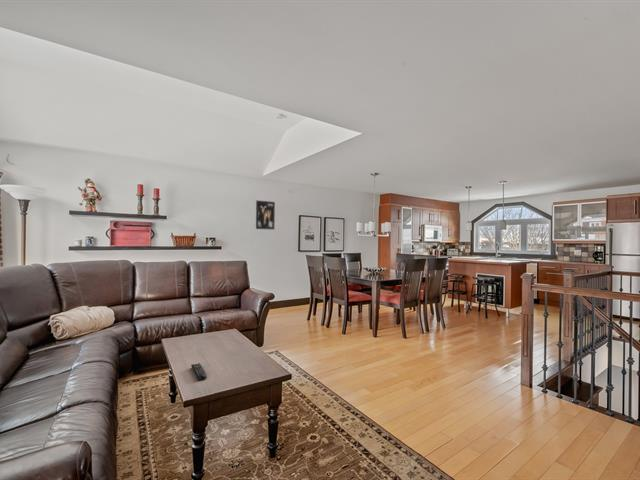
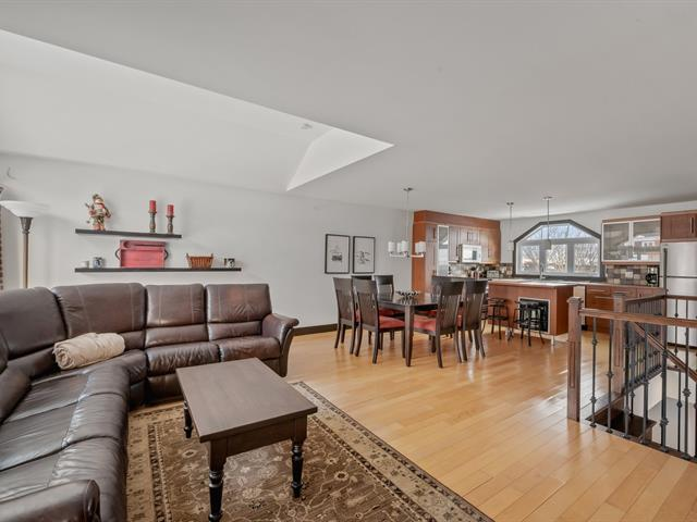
- wall art [255,199,276,231]
- remote control [190,362,208,382]
